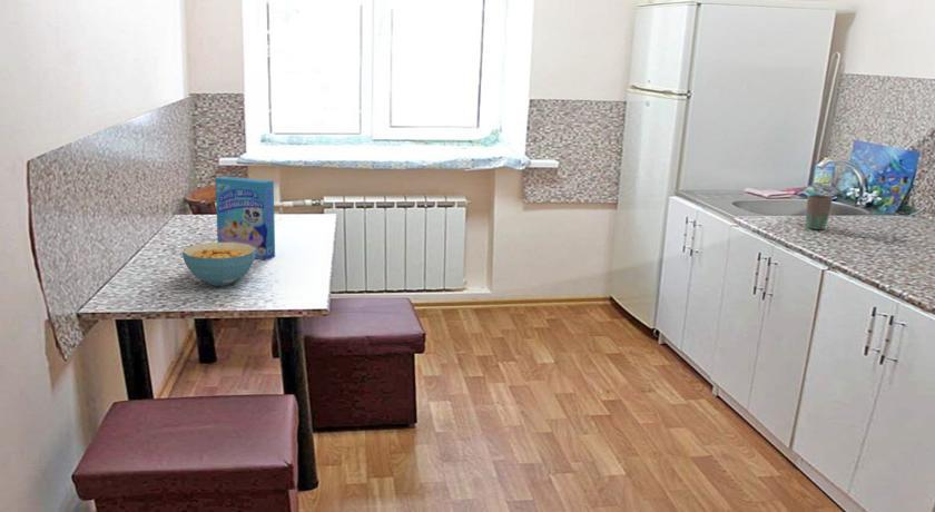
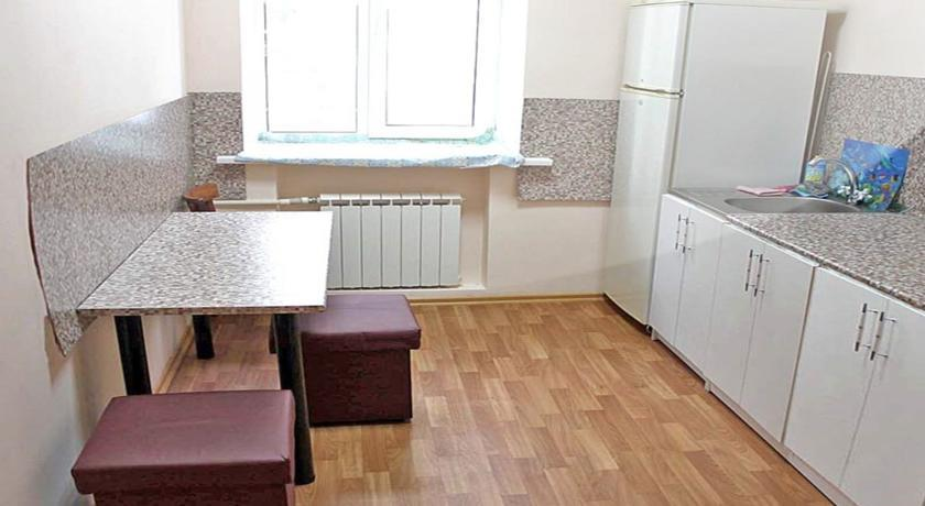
- cereal box [214,176,276,262]
- cereal bowl [181,242,256,287]
- mug [805,194,834,230]
